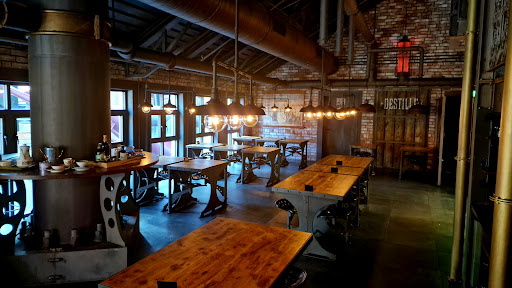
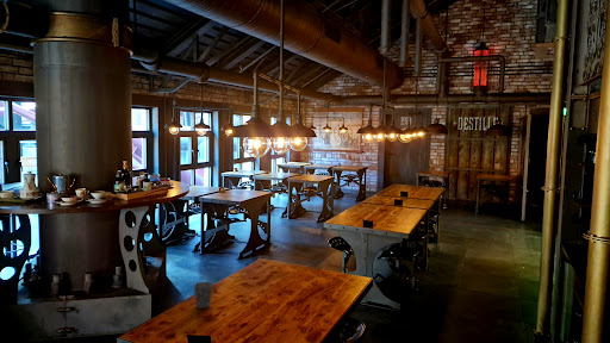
+ cup [193,281,214,310]
